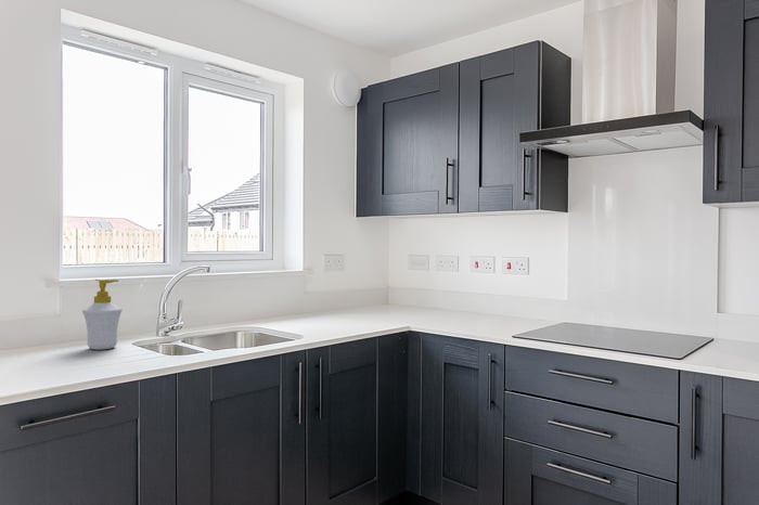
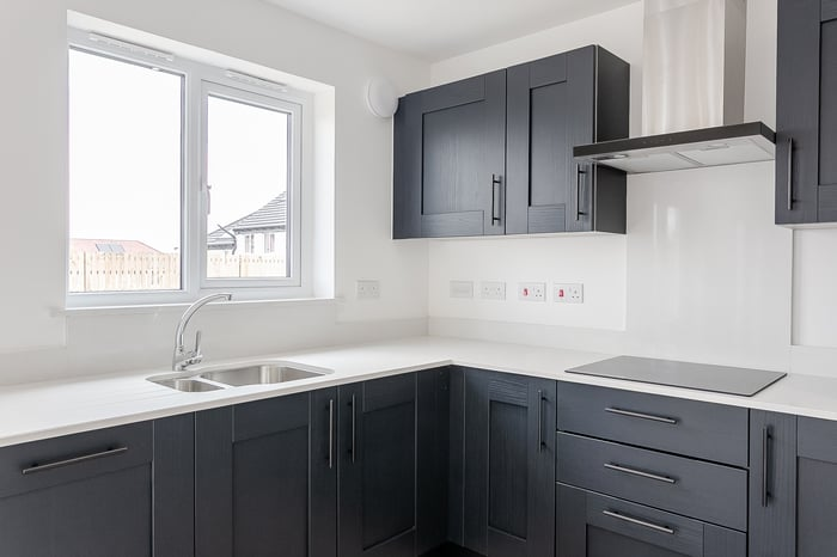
- soap bottle [81,279,124,351]
